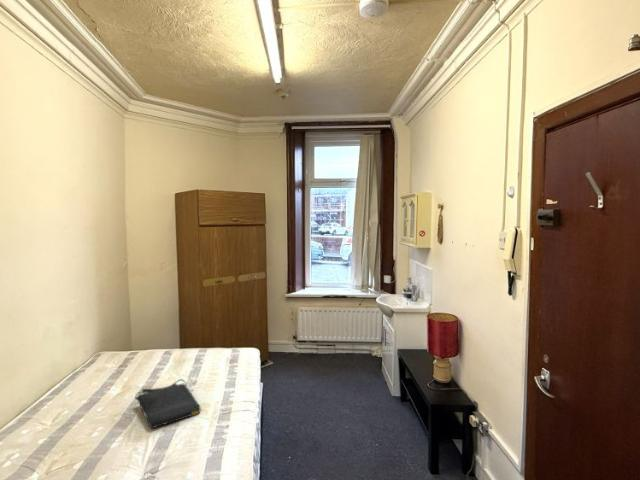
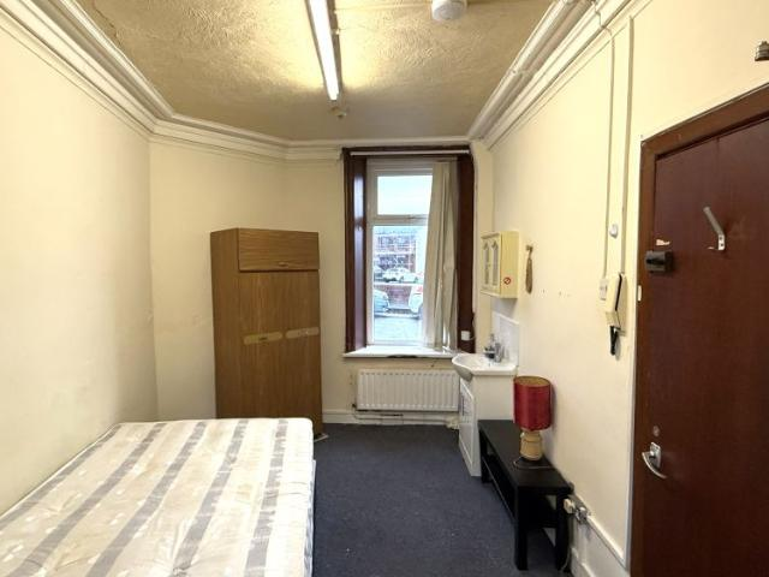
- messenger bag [134,378,202,429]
